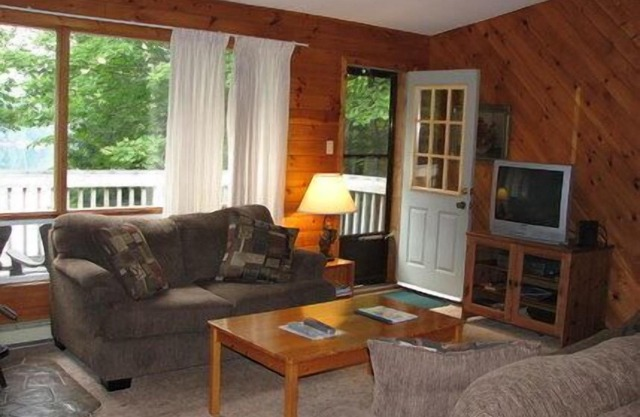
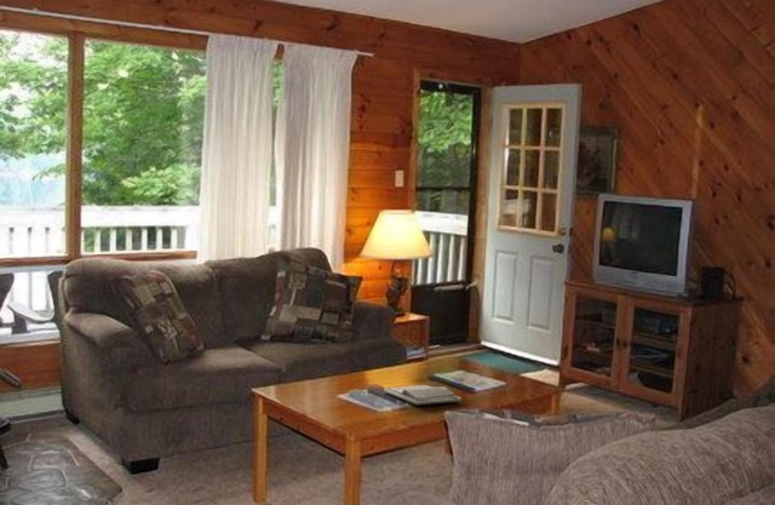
+ book [383,384,463,407]
